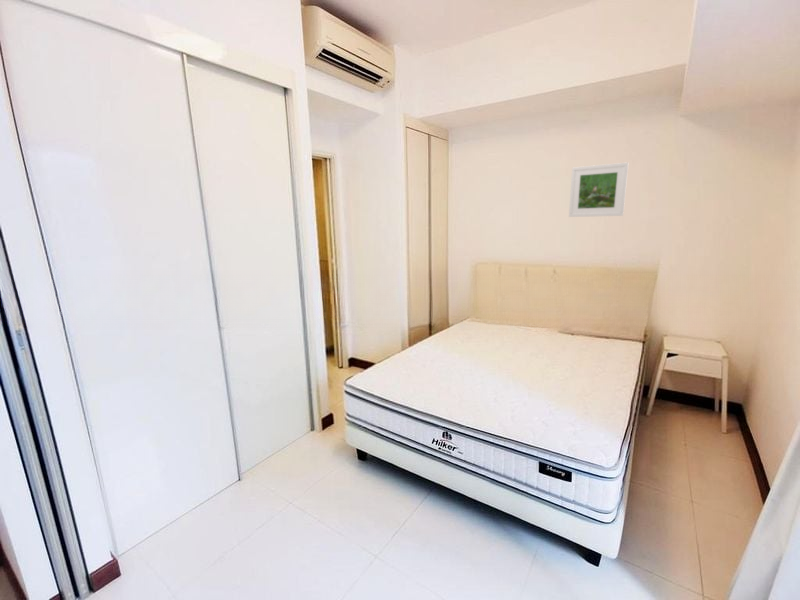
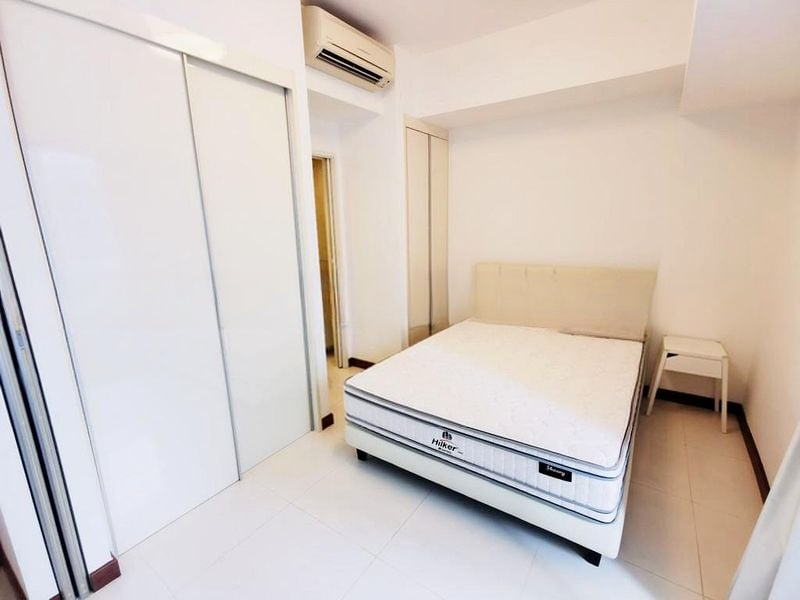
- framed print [568,161,629,218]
